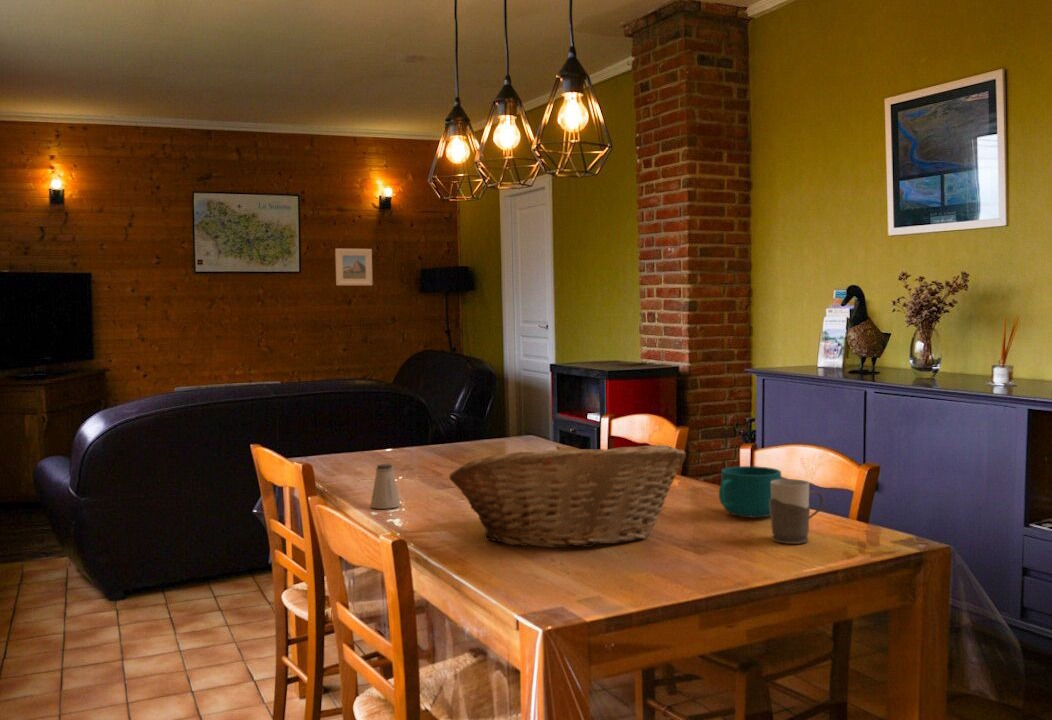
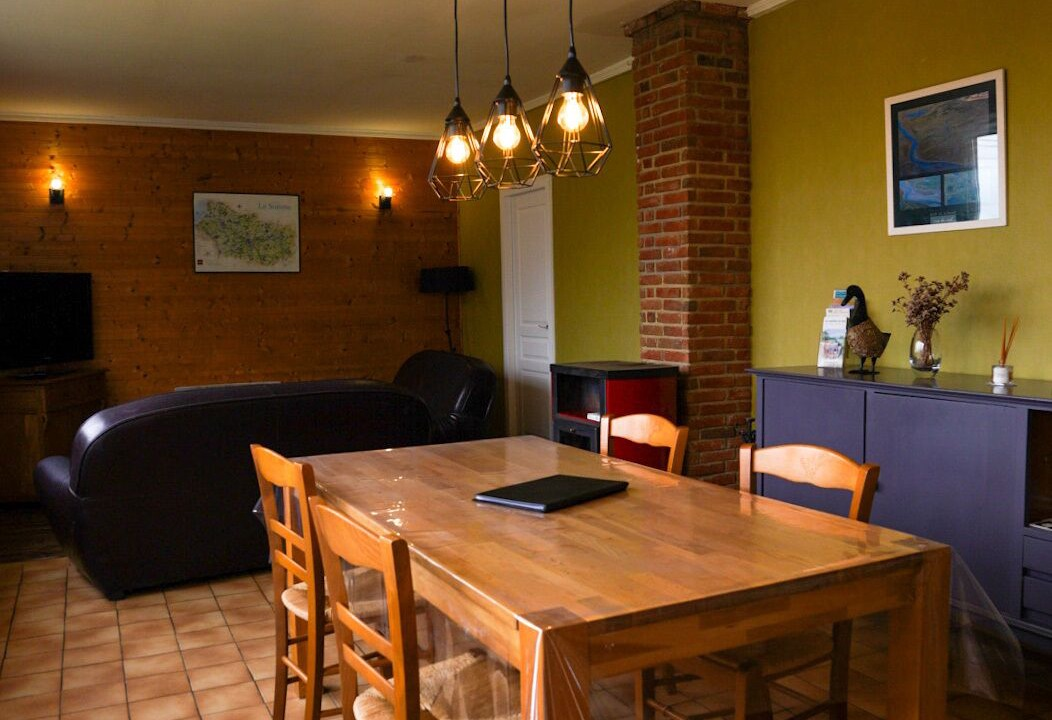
- cup [718,465,782,519]
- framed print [334,248,374,286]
- saltshaker [369,463,401,510]
- mug [770,478,824,545]
- fruit basket [448,444,687,549]
